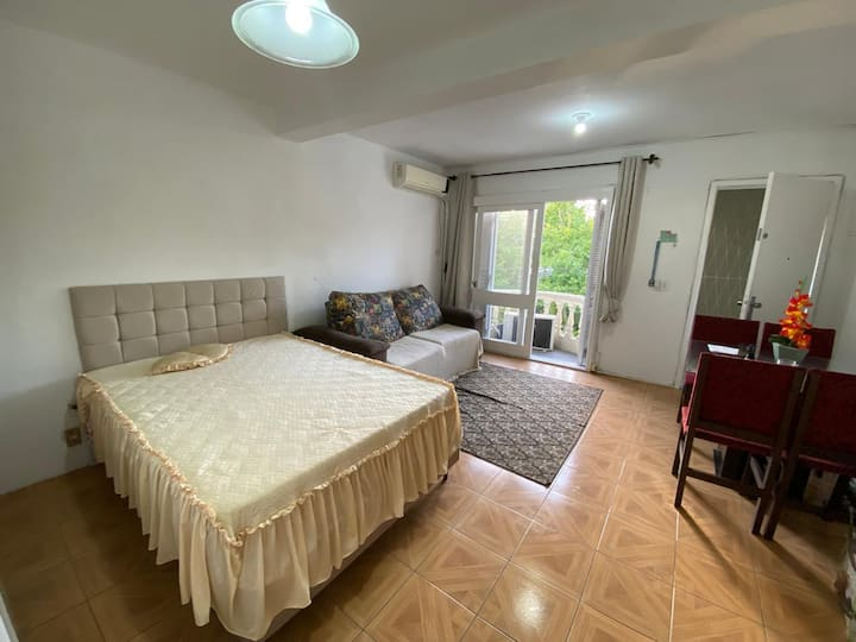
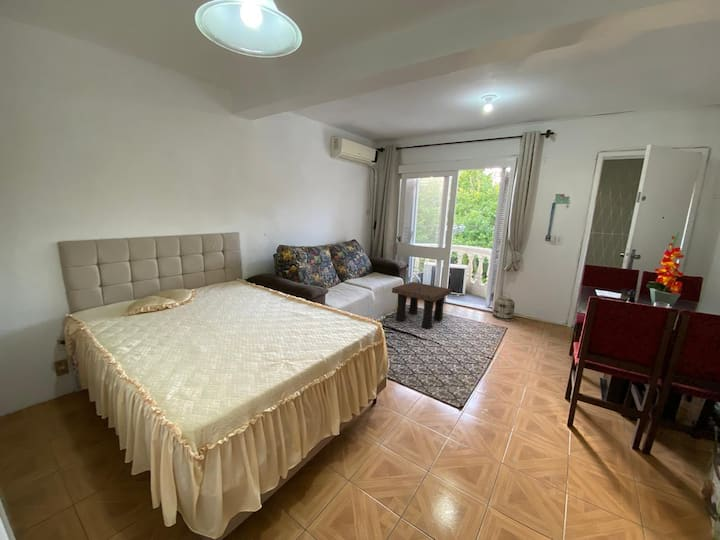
+ basket [492,292,516,322]
+ side table [391,281,452,330]
